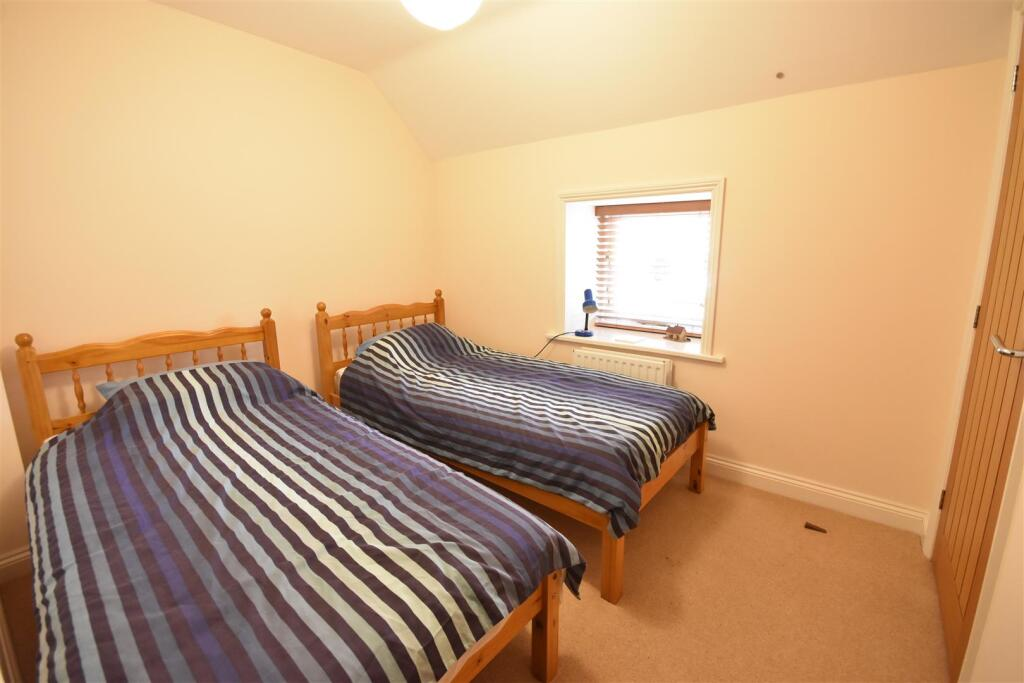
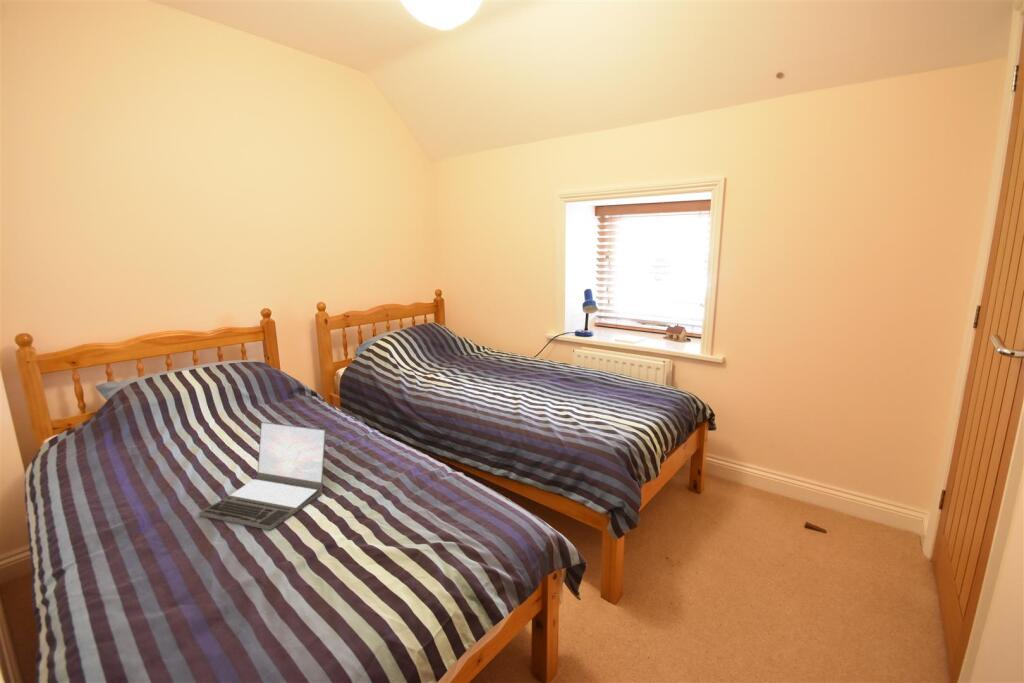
+ laptop [198,421,327,531]
